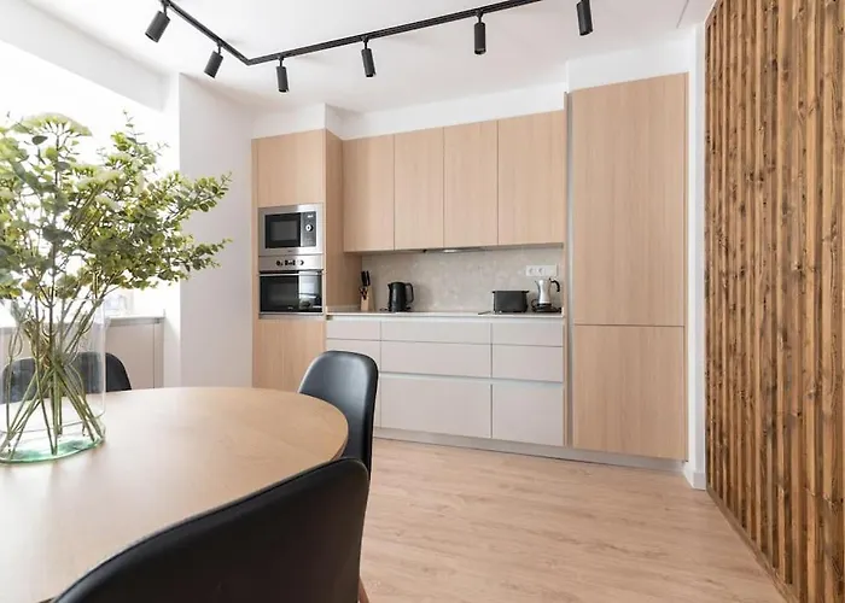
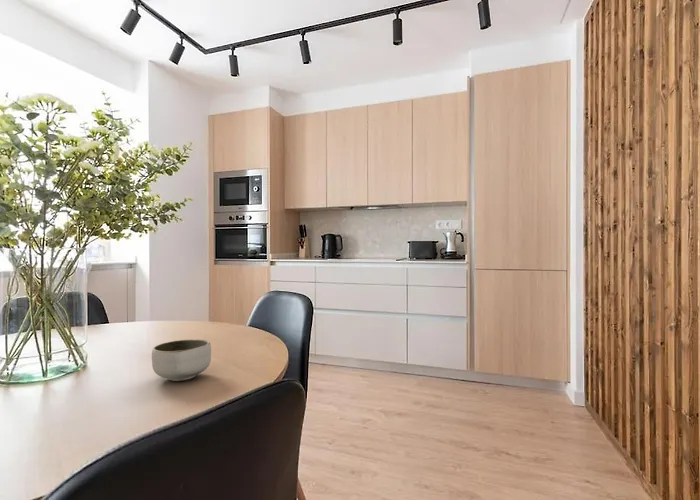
+ bowl [151,338,212,382]
